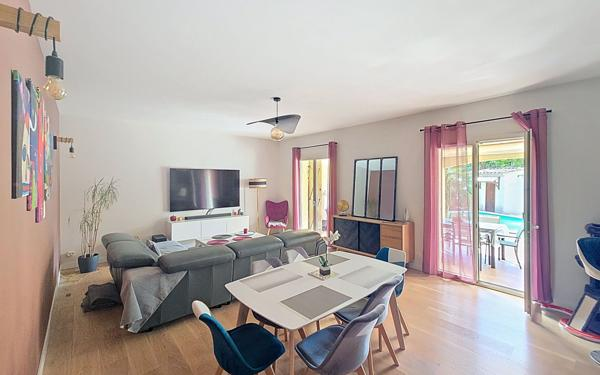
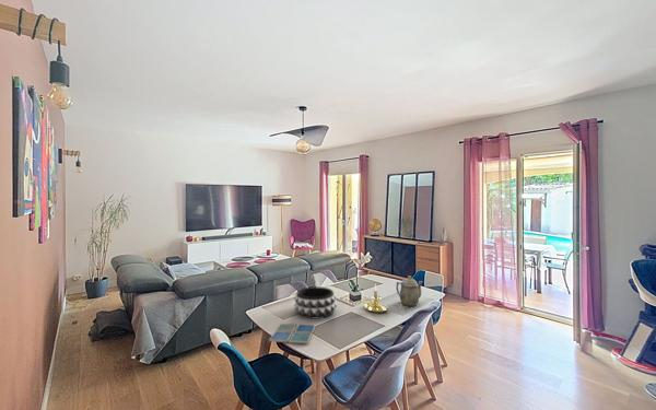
+ drink coaster [268,323,317,344]
+ teapot [396,274,423,307]
+ decorative bowl [293,286,338,320]
+ candle holder [363,283,388,314]
